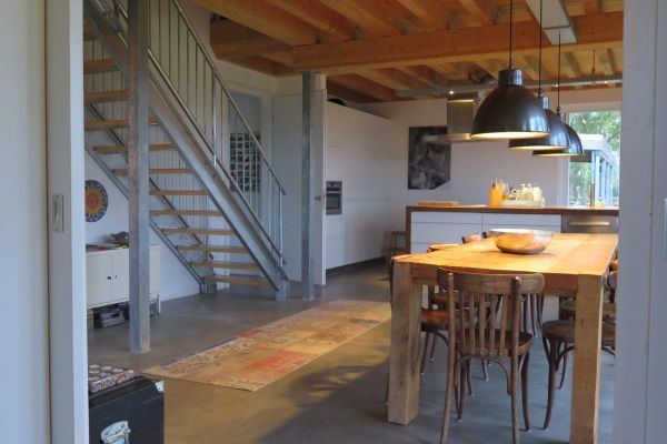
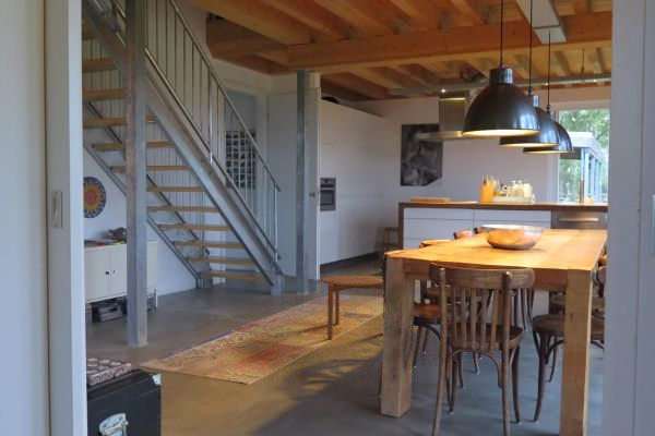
+ side table [319,275,385,340]
